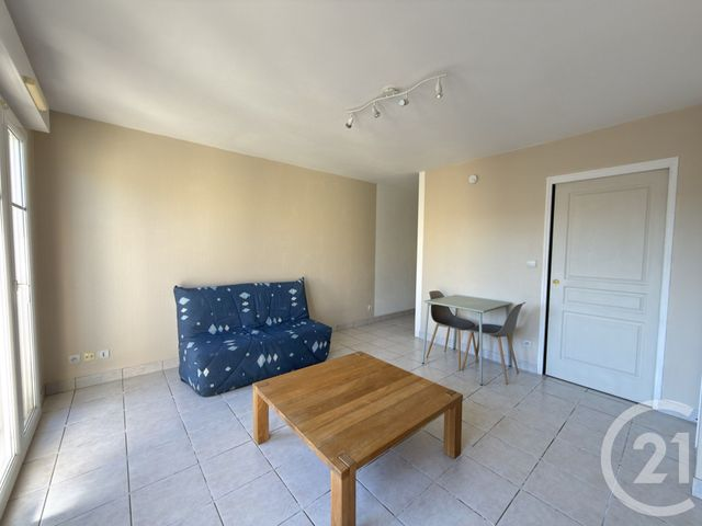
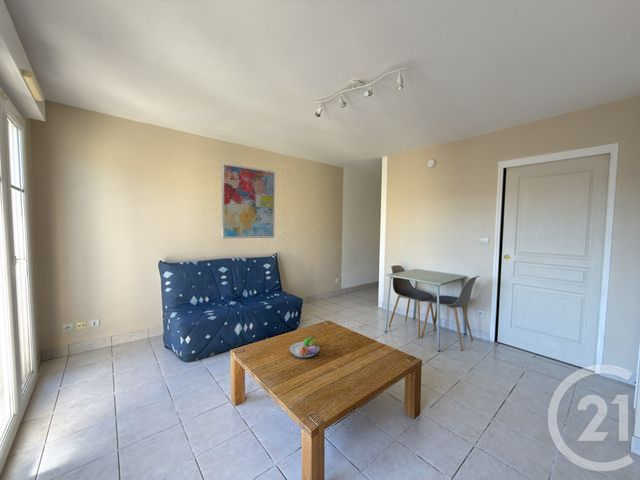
+ fruit bowl [289,335,320,359]
+ wall art [221,162,276,240]
